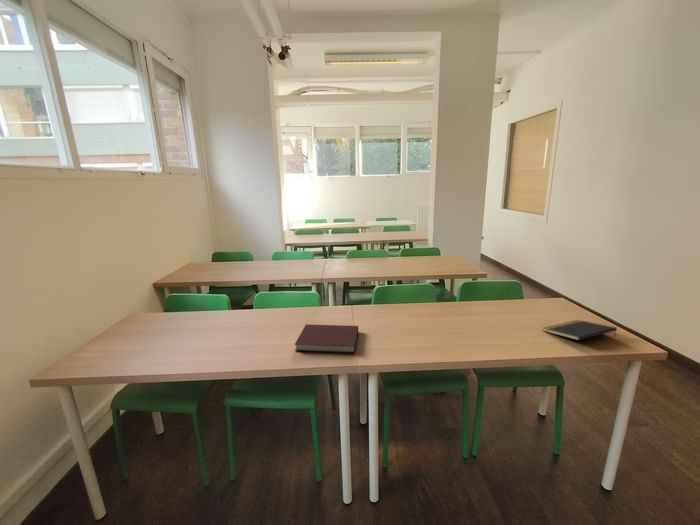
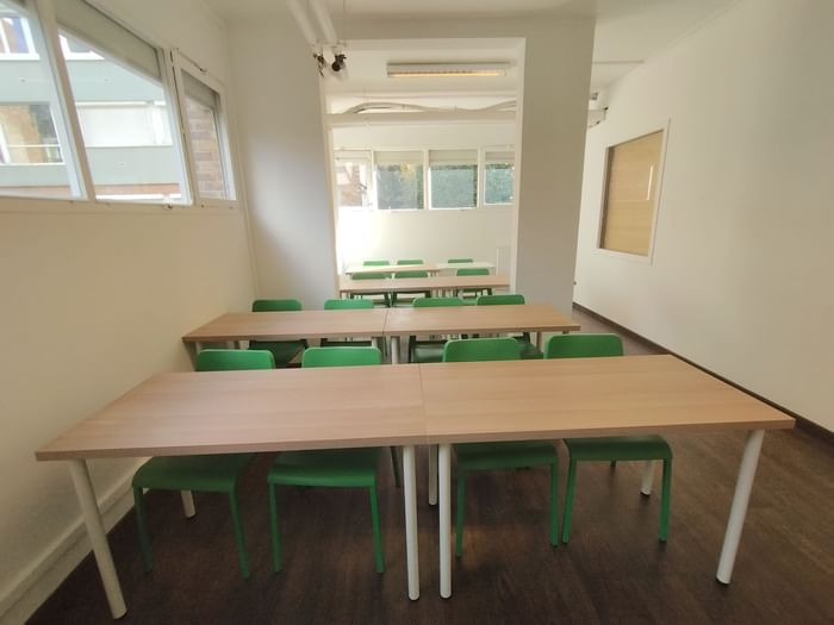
- notebook [294,323,359,354]
- notepad [541,319,618,341]
